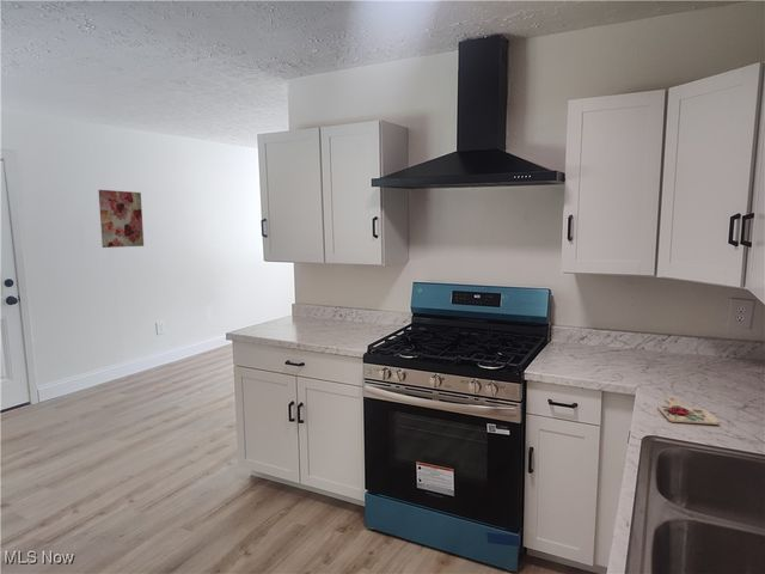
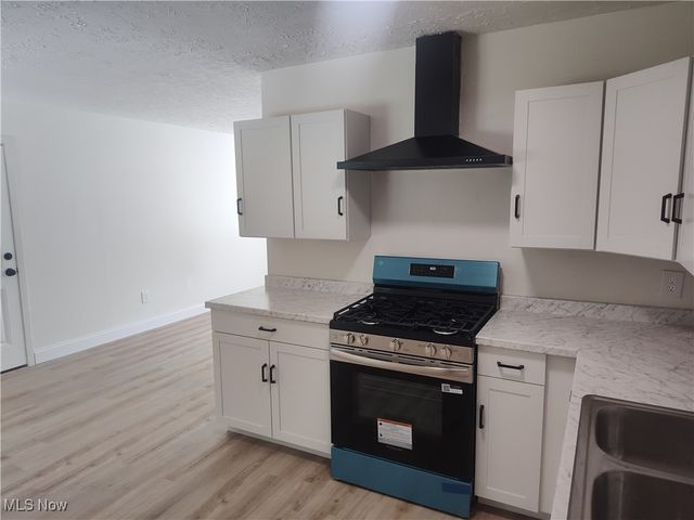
- cutting board [657,397,721,426]
- wall art [98,189,145,249]
